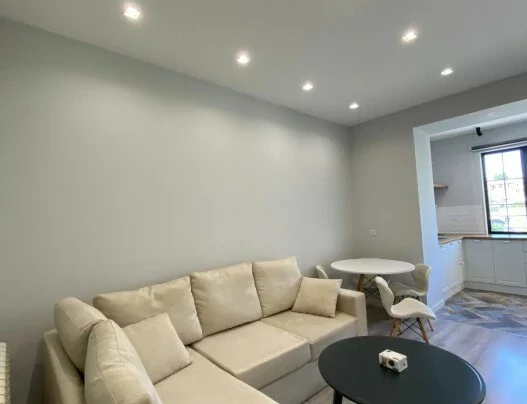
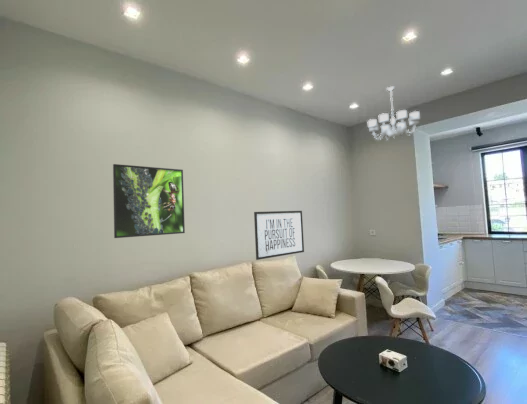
+ chandelier [366,85,422,142]
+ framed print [112,163,186,239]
+ mirror [253,210,305,261]
